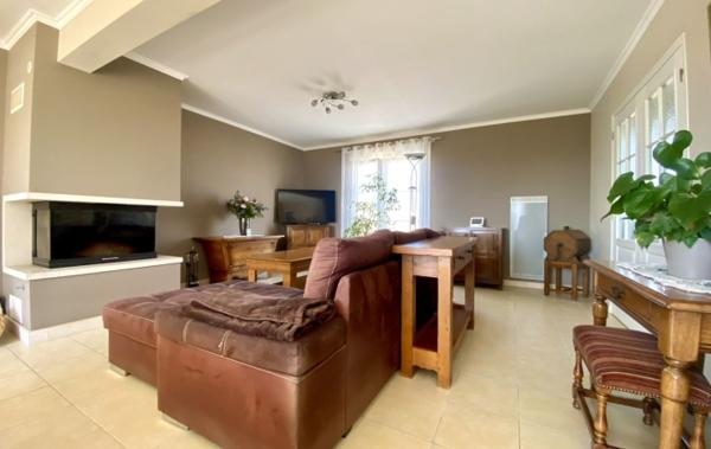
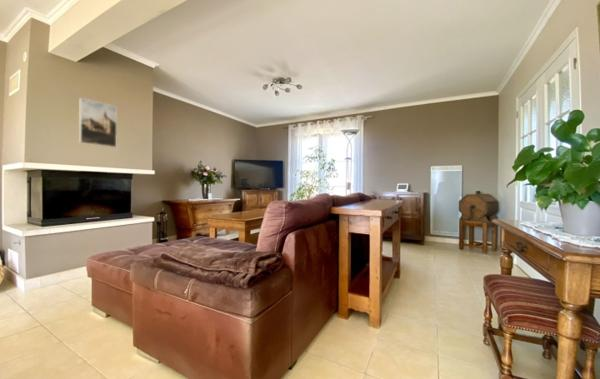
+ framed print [78,97,118,148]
